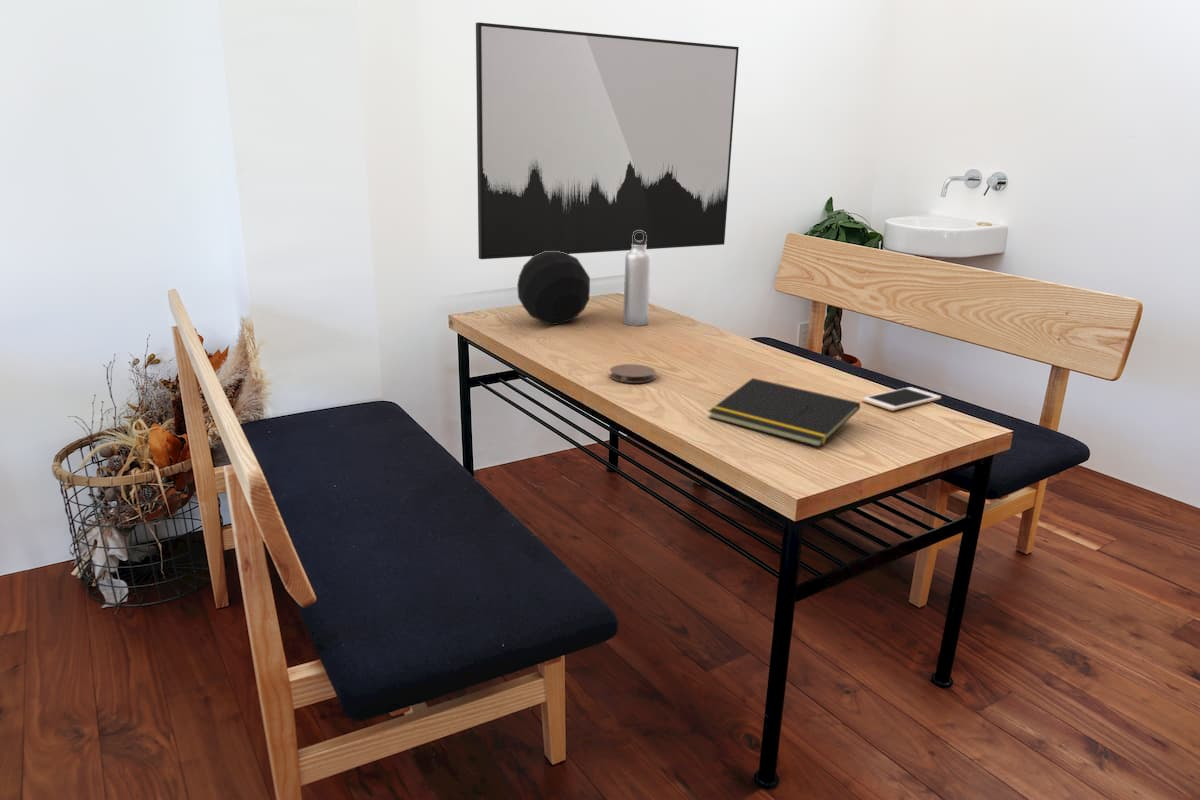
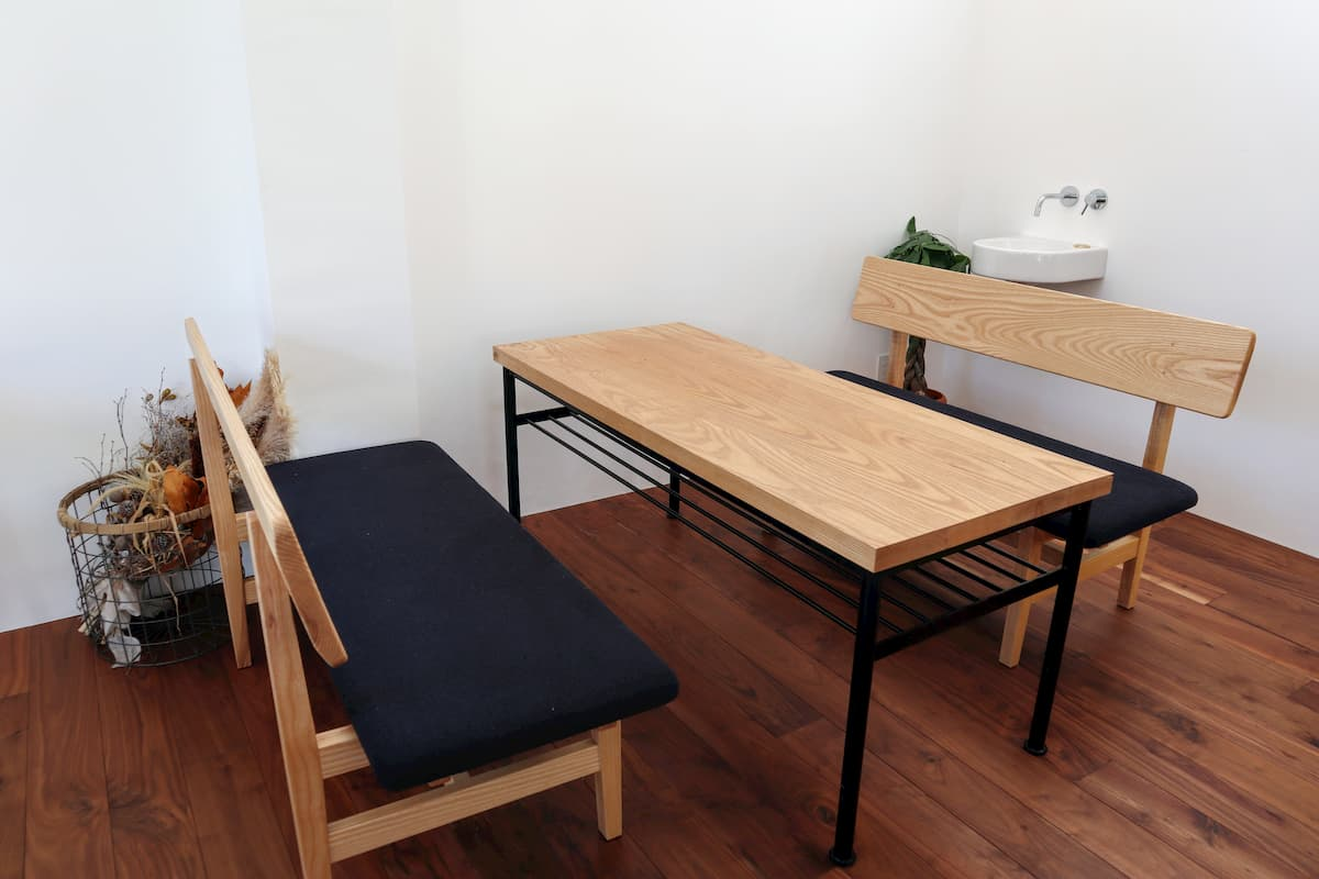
- water bottle [622,230,652,327]
- coaster [609,363,657,384]
- notepad [708,377,861,448]
- cell phone [861,386,942,412]
- decorative orb [516,251,591,326]
- wall art [475,21,740,260]
